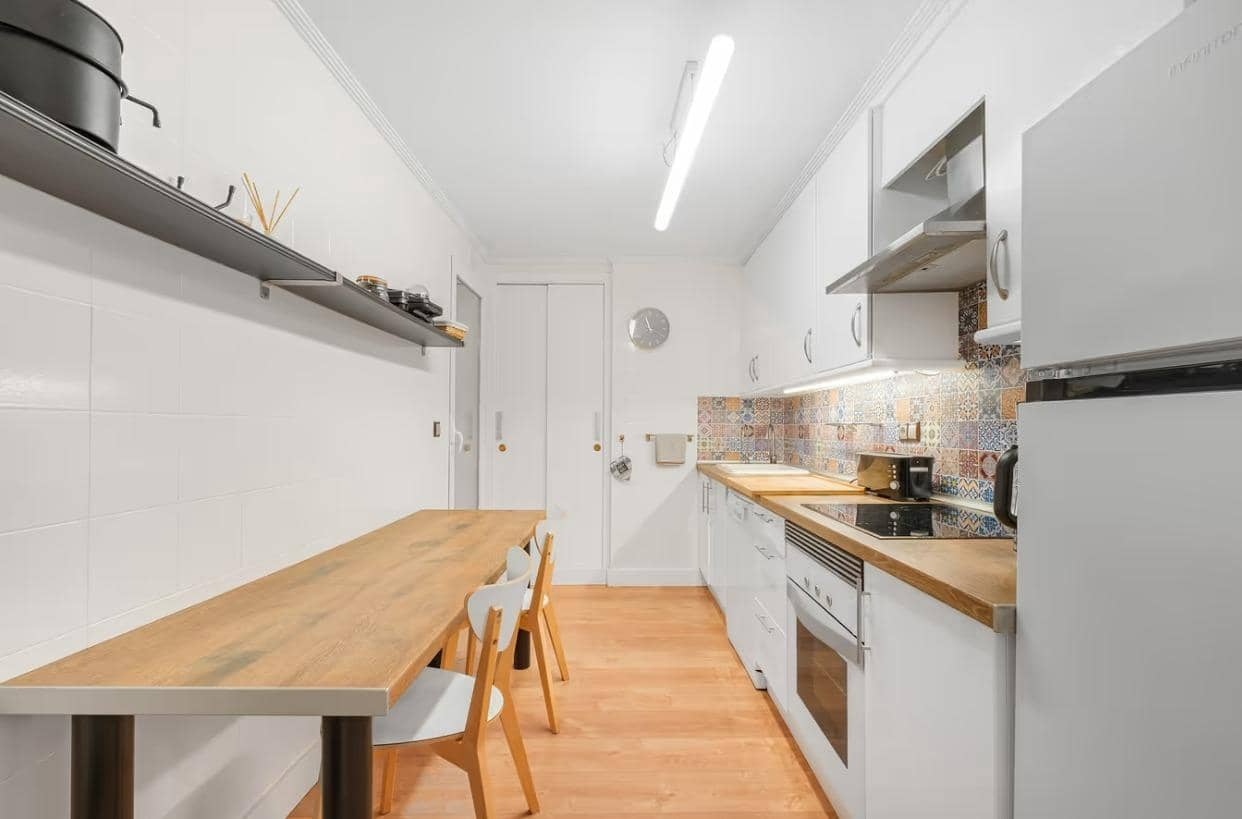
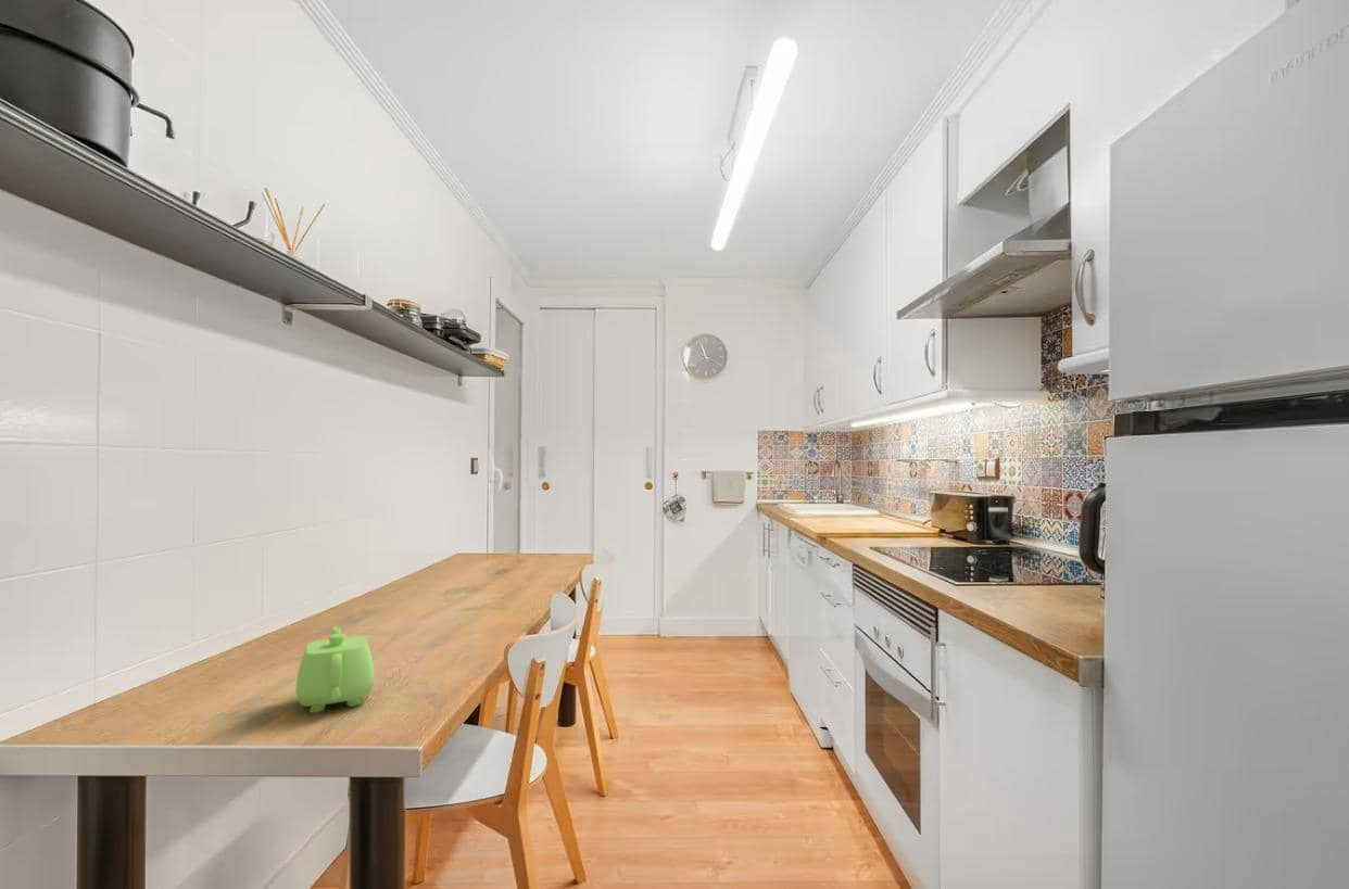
+ teapot [295,625,376,714]
